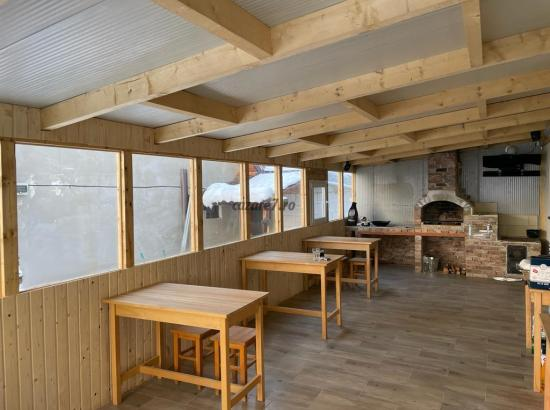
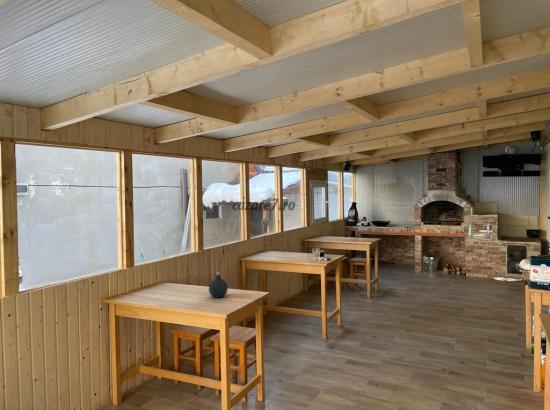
+ bottle [208,271,229,299]
